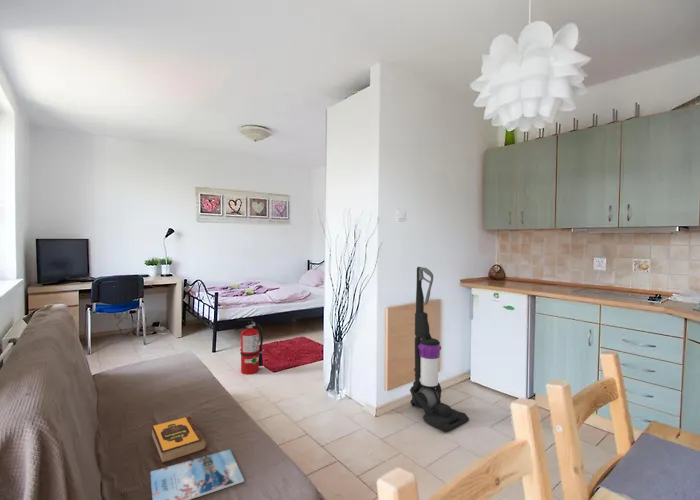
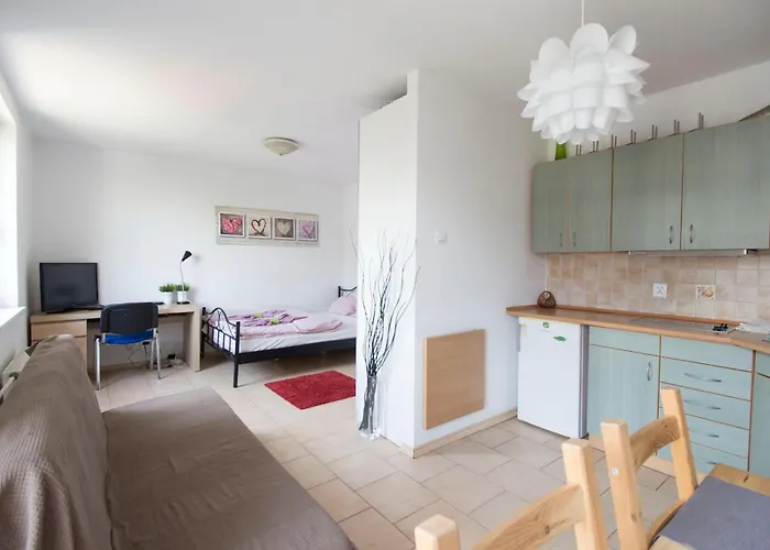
- vacuum cleaner [409,266,470,433]
- hardback book [150,415,208,465]
- fire extinguisher [234,318,264,375]
- magazine [149,449,245,500]
